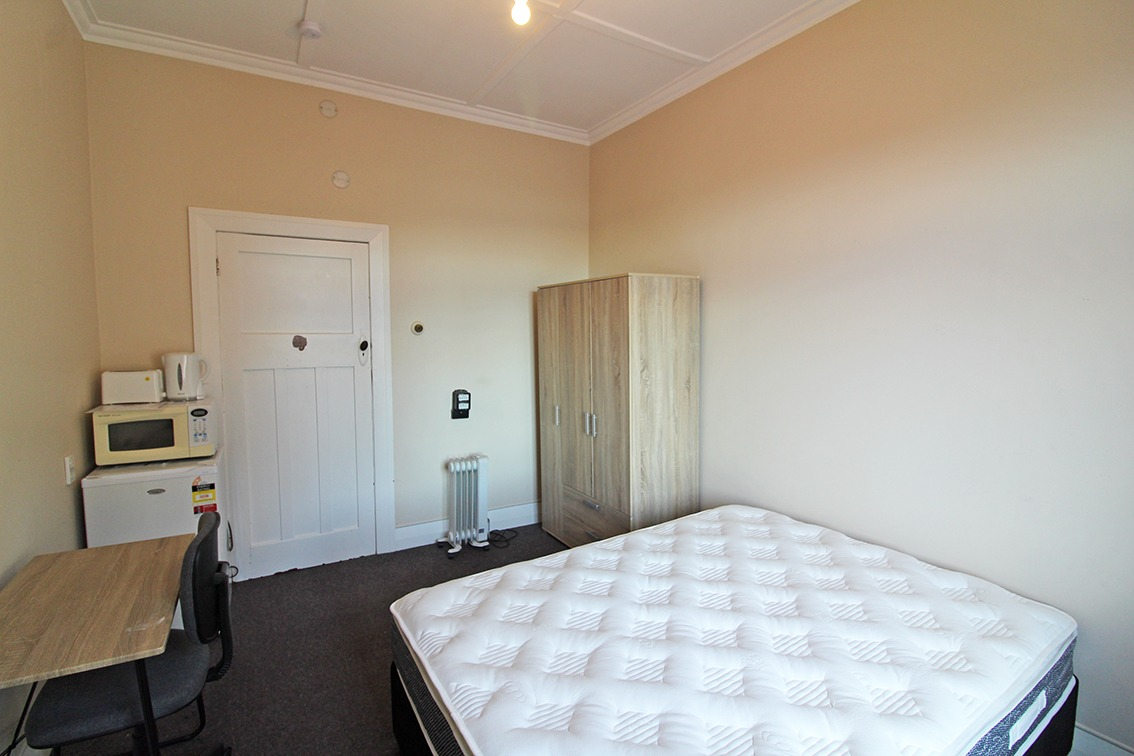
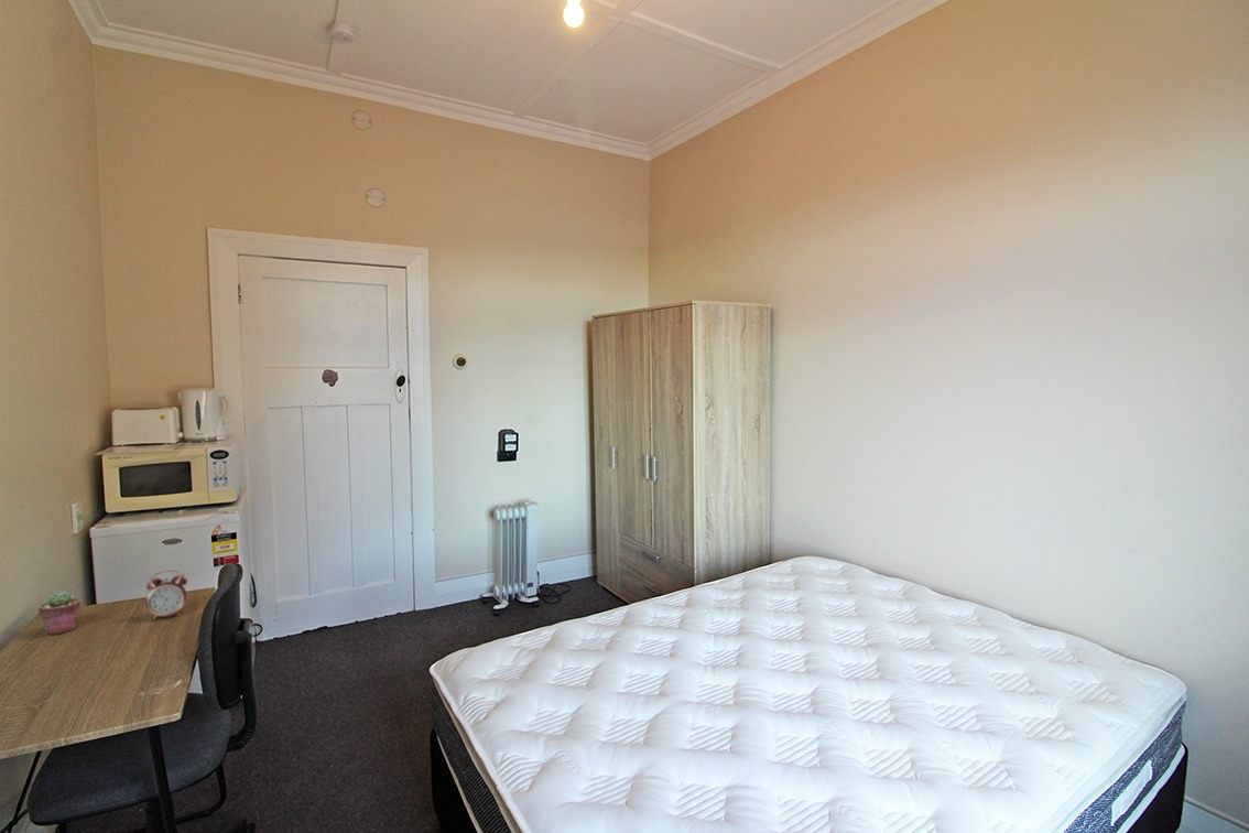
+ alarm clock [144,570,188,621]
+ potted succulent [37,589,82,636]
